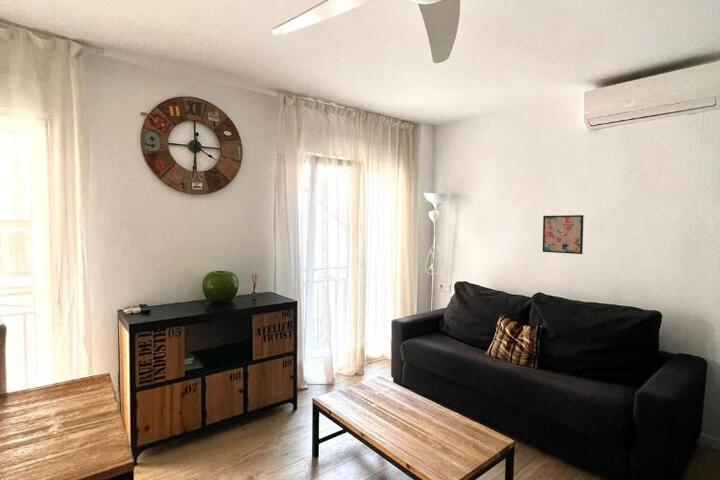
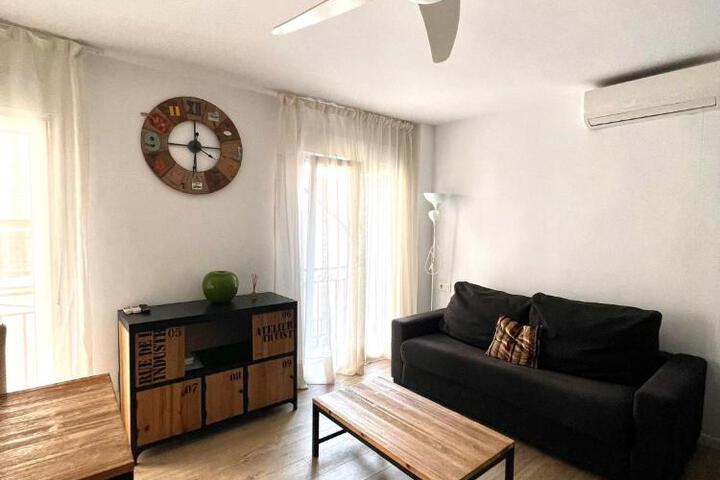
- wall art [542,214,585,255]
